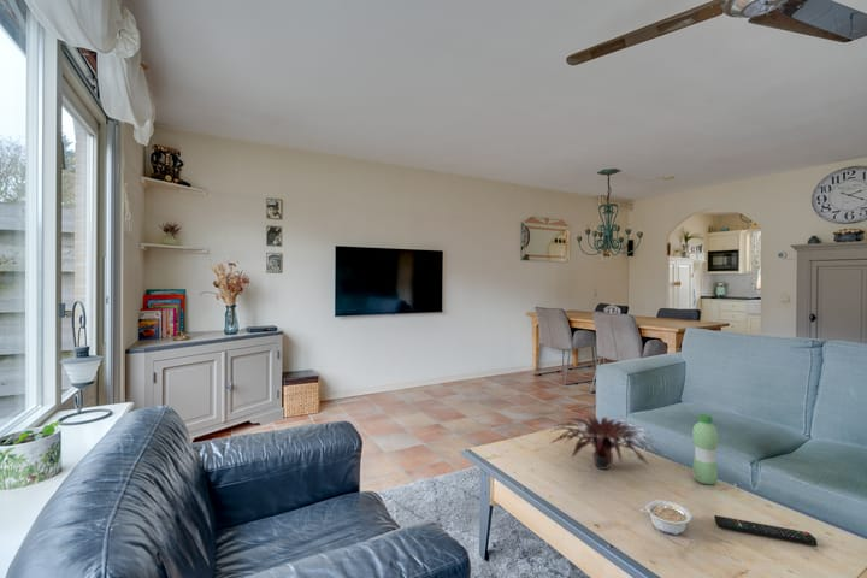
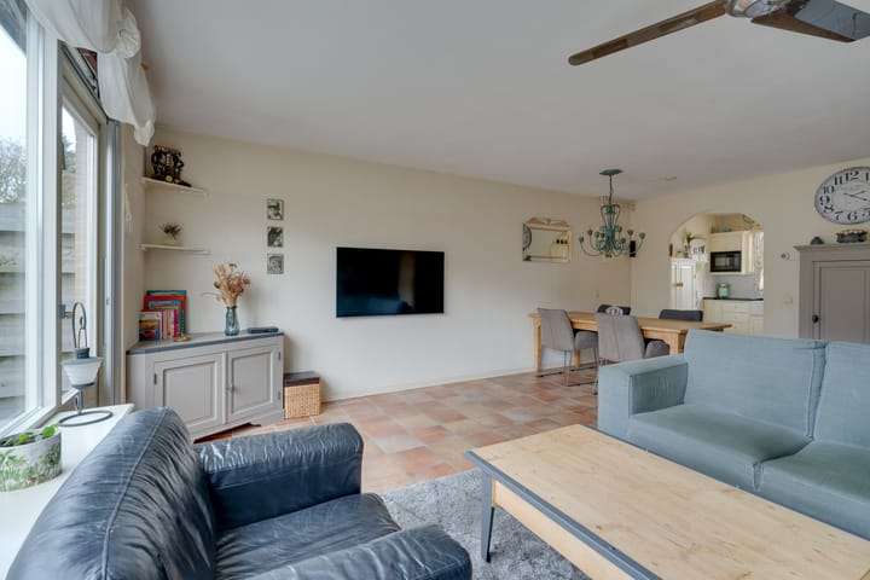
- legume [639,499,694,536]
- plant [548,414,666,471]
- remote control [713,514,819,547]
- water bottle [691,413,719,486]
